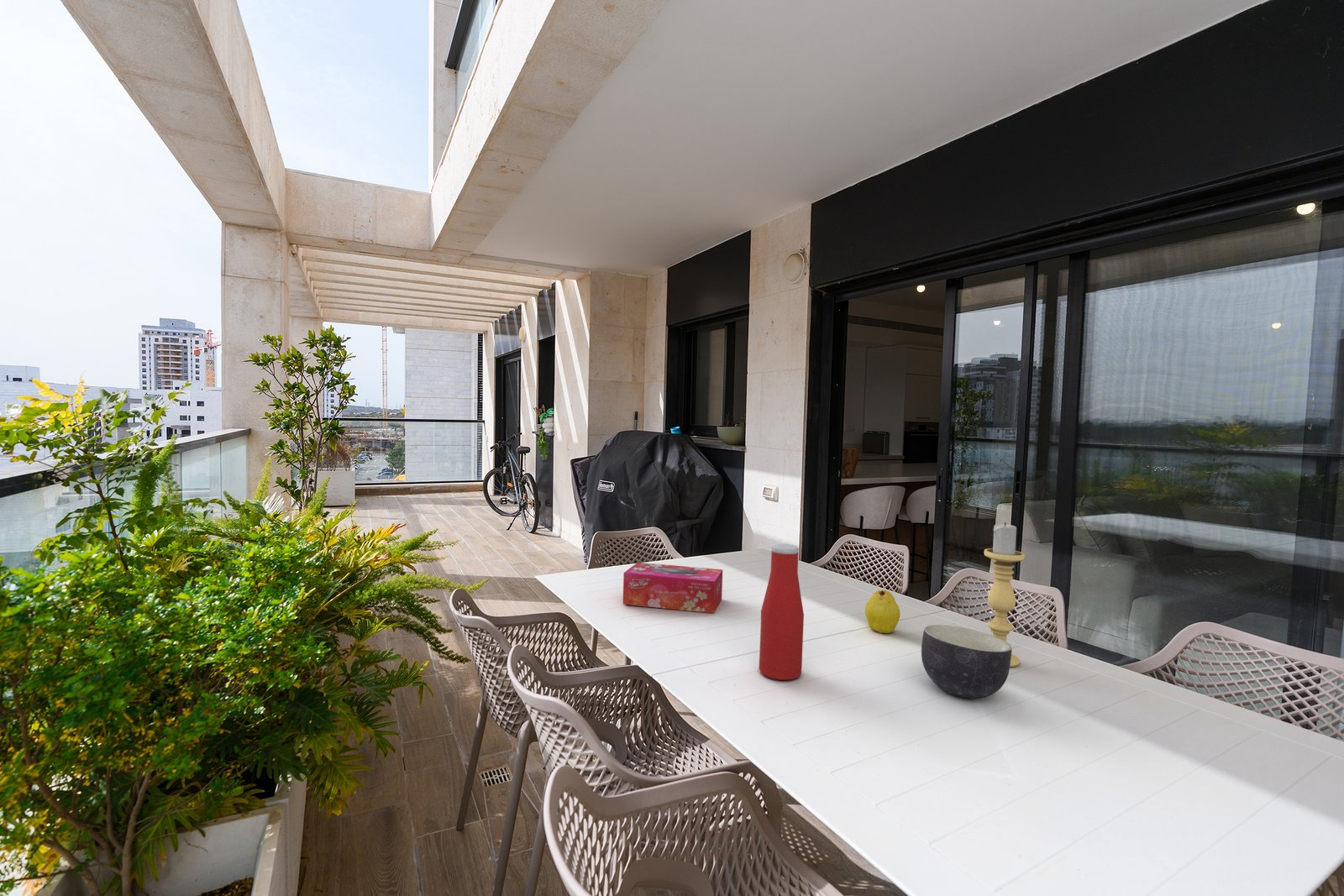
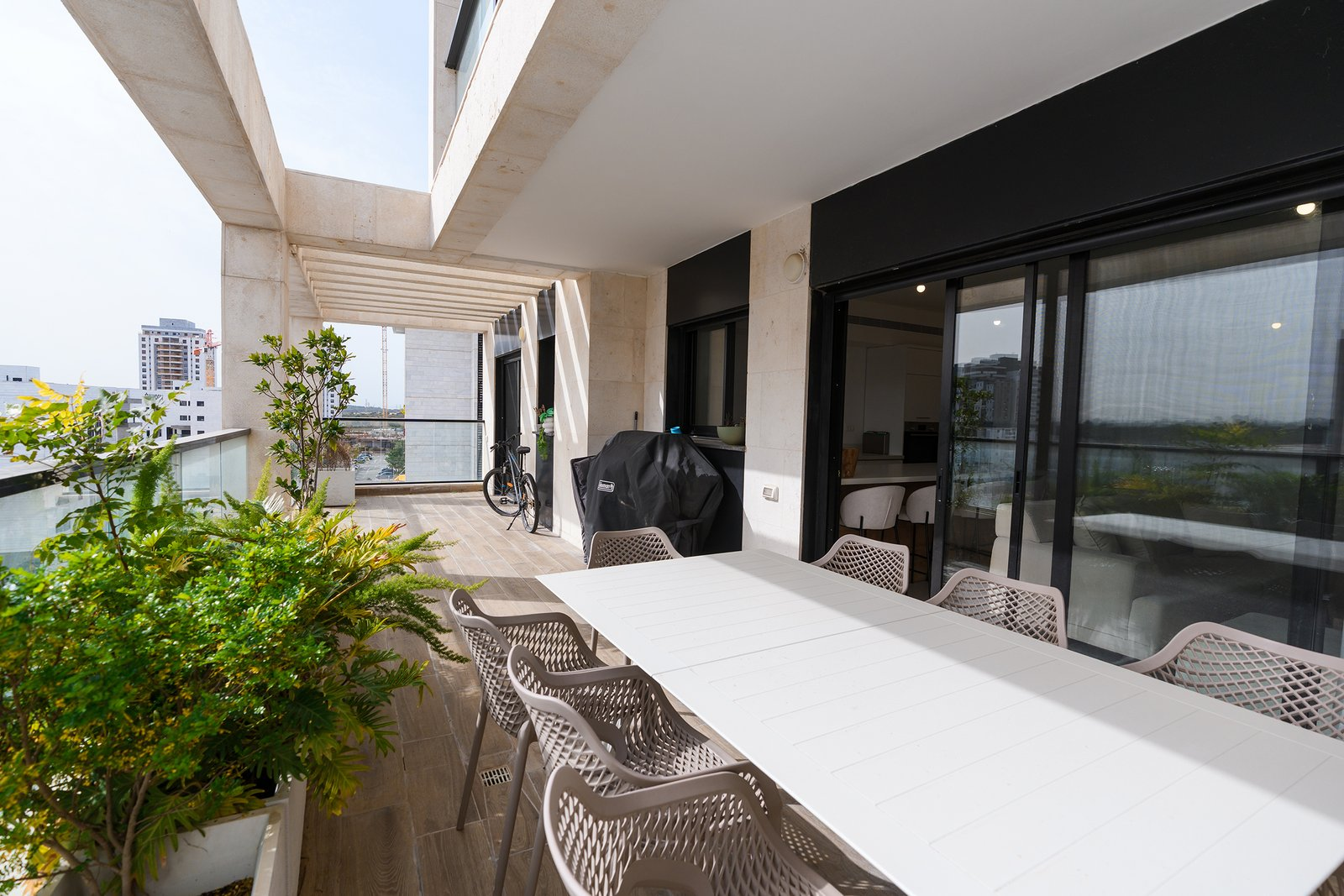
- tissue box [622,562,723,614]
- candle holder [984,521,1026,668]
- bowl [921,624,1012,700]
- fruit [864,589,901,634]
- bottle [759,543,805,681]
